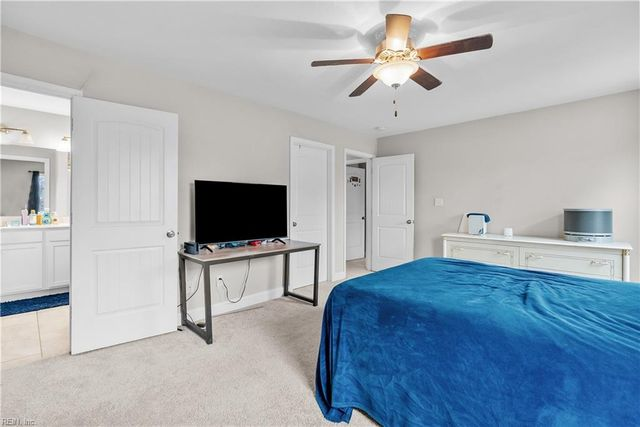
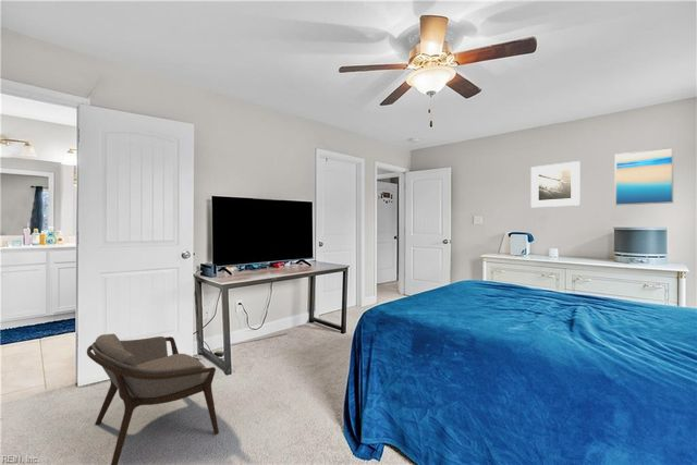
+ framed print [530,160,580,208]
+ chair [86,333,220,465]
+ wall art [614,146,674,207]
